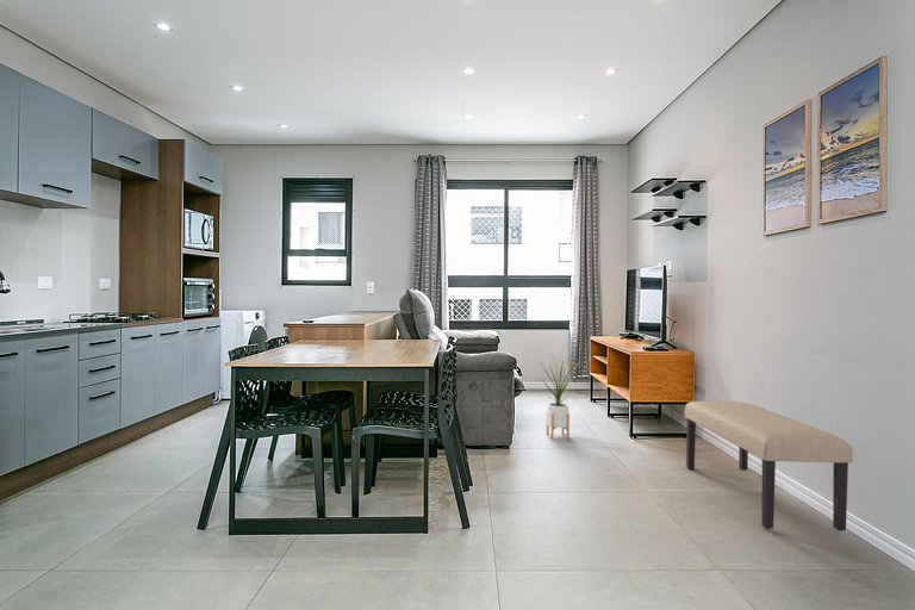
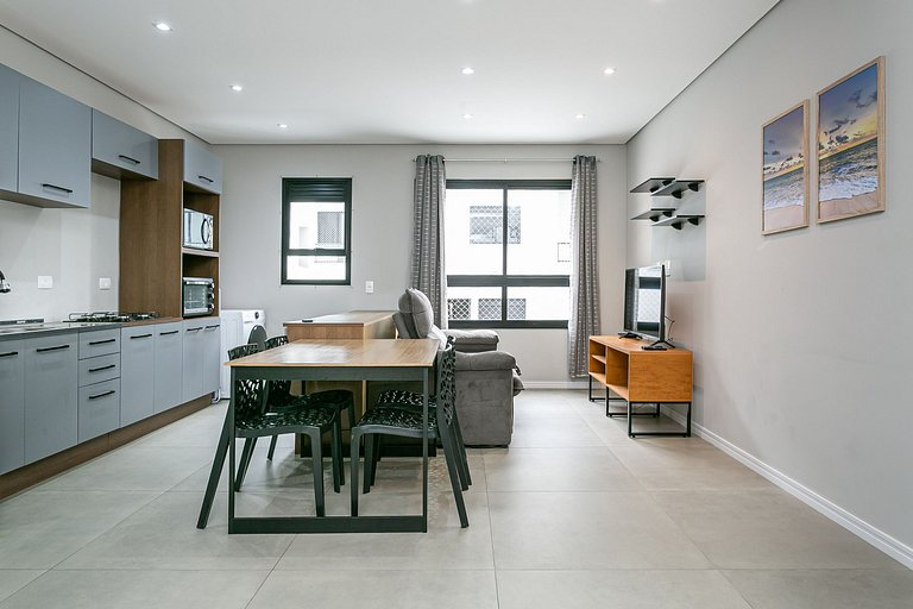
- bench [684,400,853,533]
- house plant [539,354,581,440]
